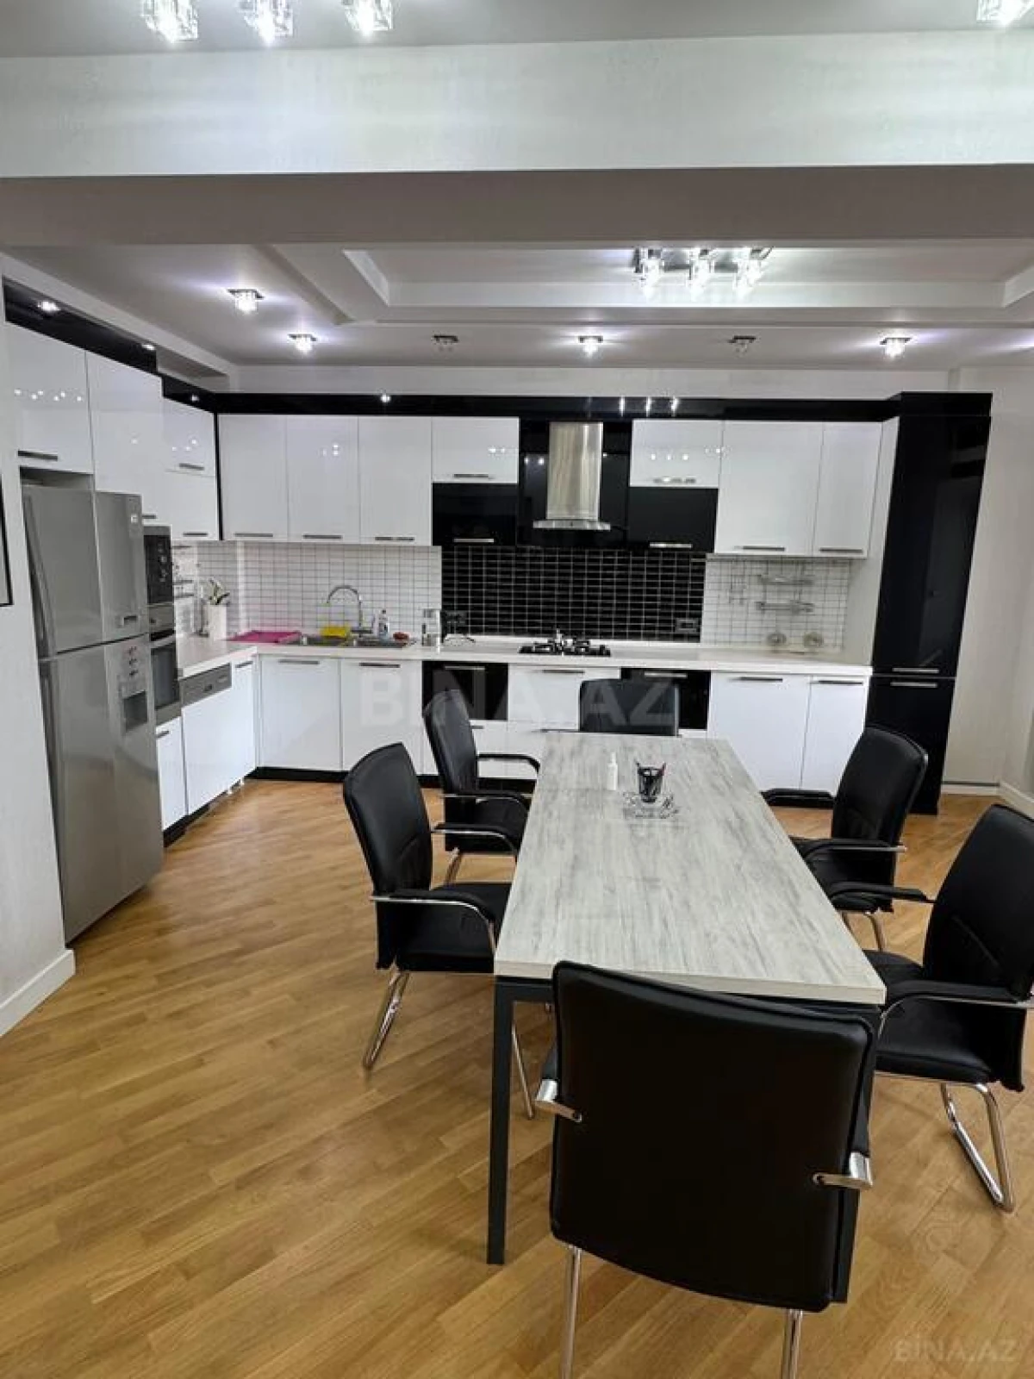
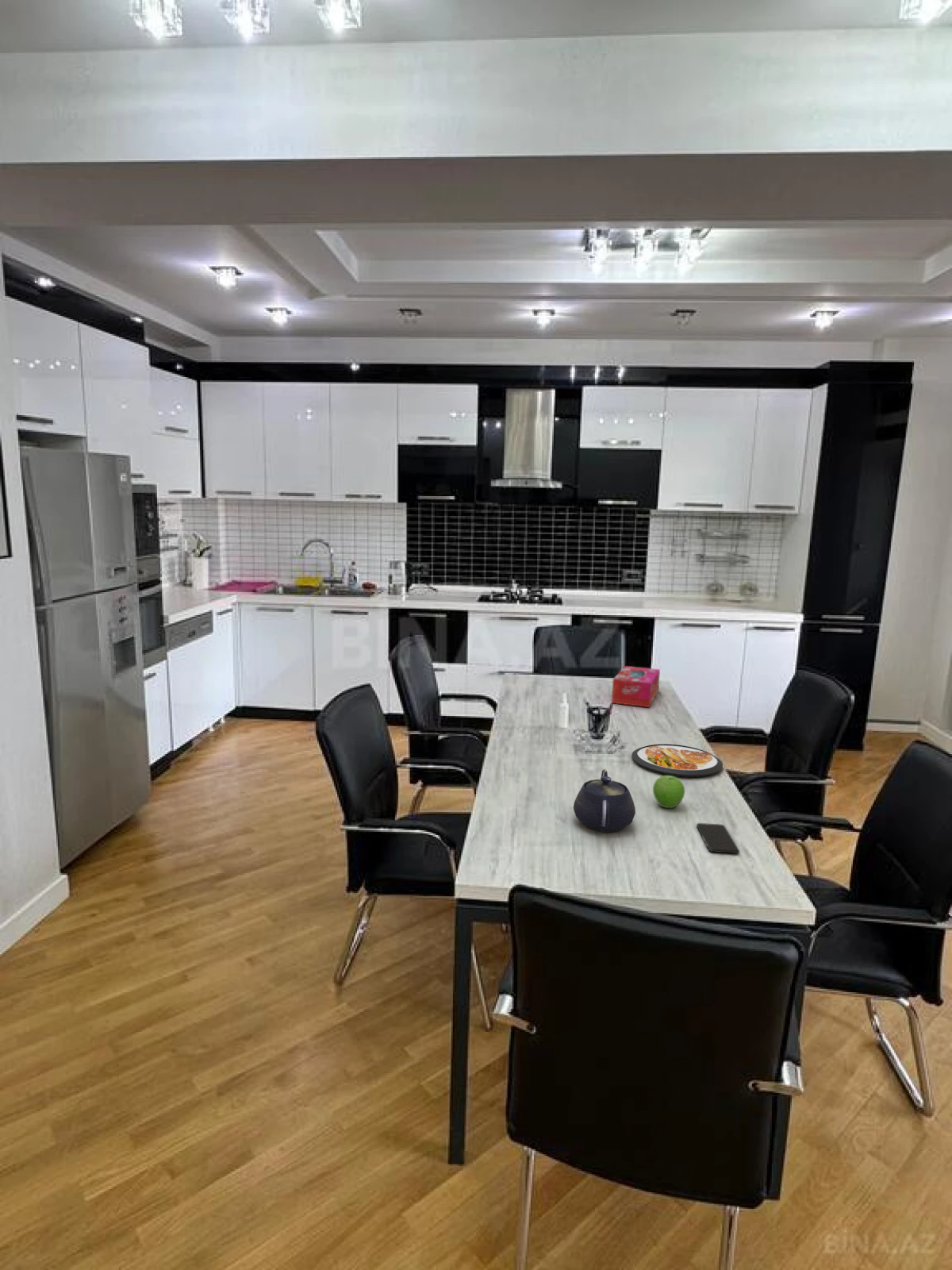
+ fruit [652,775,685,809]
+ smartphone [696,822,740,854]
+ tissue box [611,665,661,708]
+ teapot [573,768,636,833]
+ dish [631,744,724,777]
